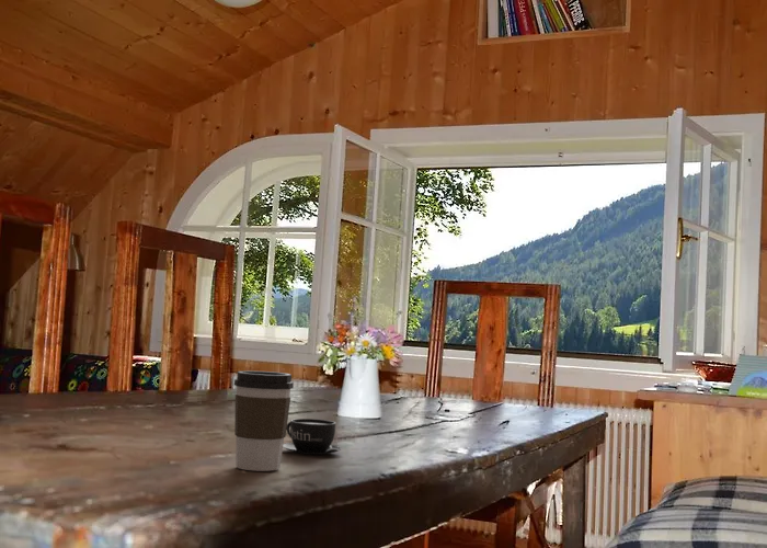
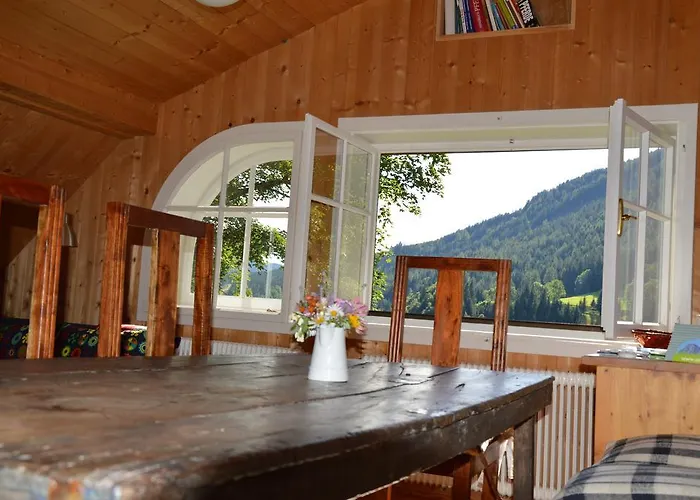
- teacup [283,418,343,456]
- coffee cup [233,370,295,472]
